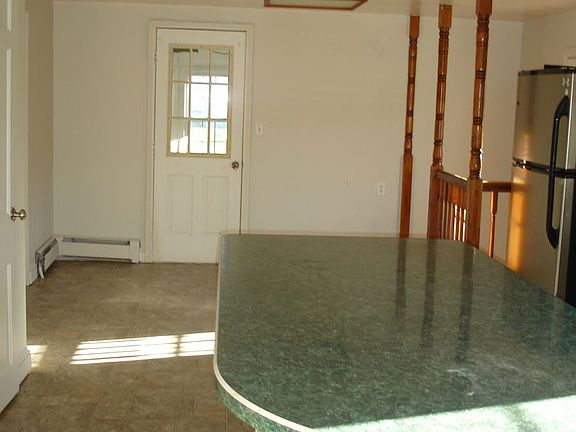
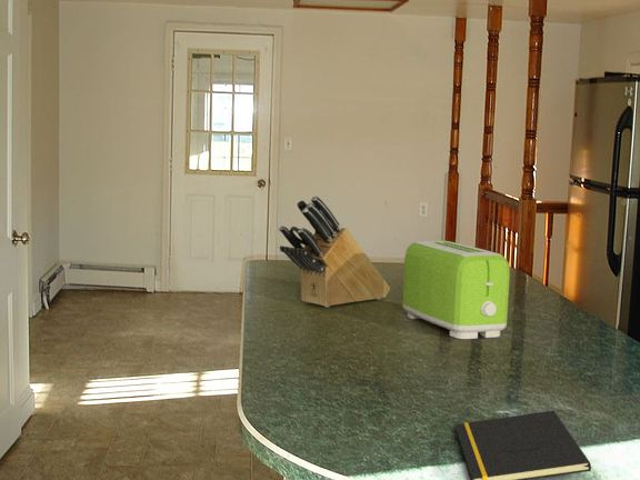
+ knife block [278,194,391,308]
+ notepad [454,410,592,480]
+ toaster [401,240,511,340]
